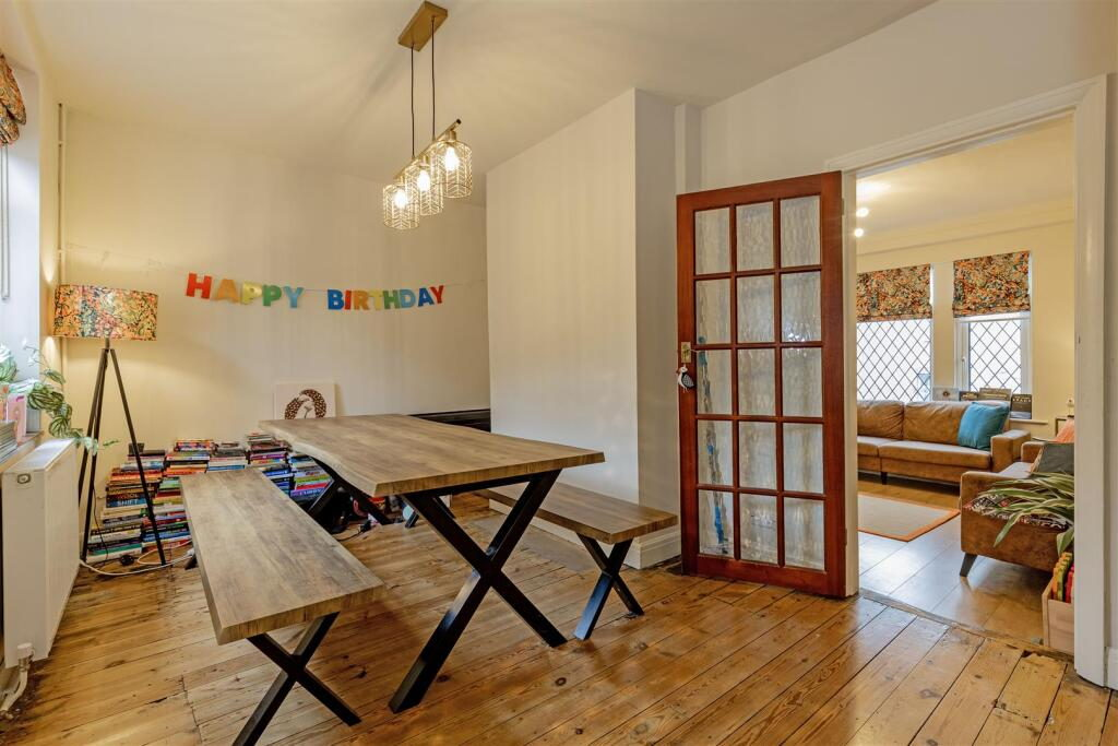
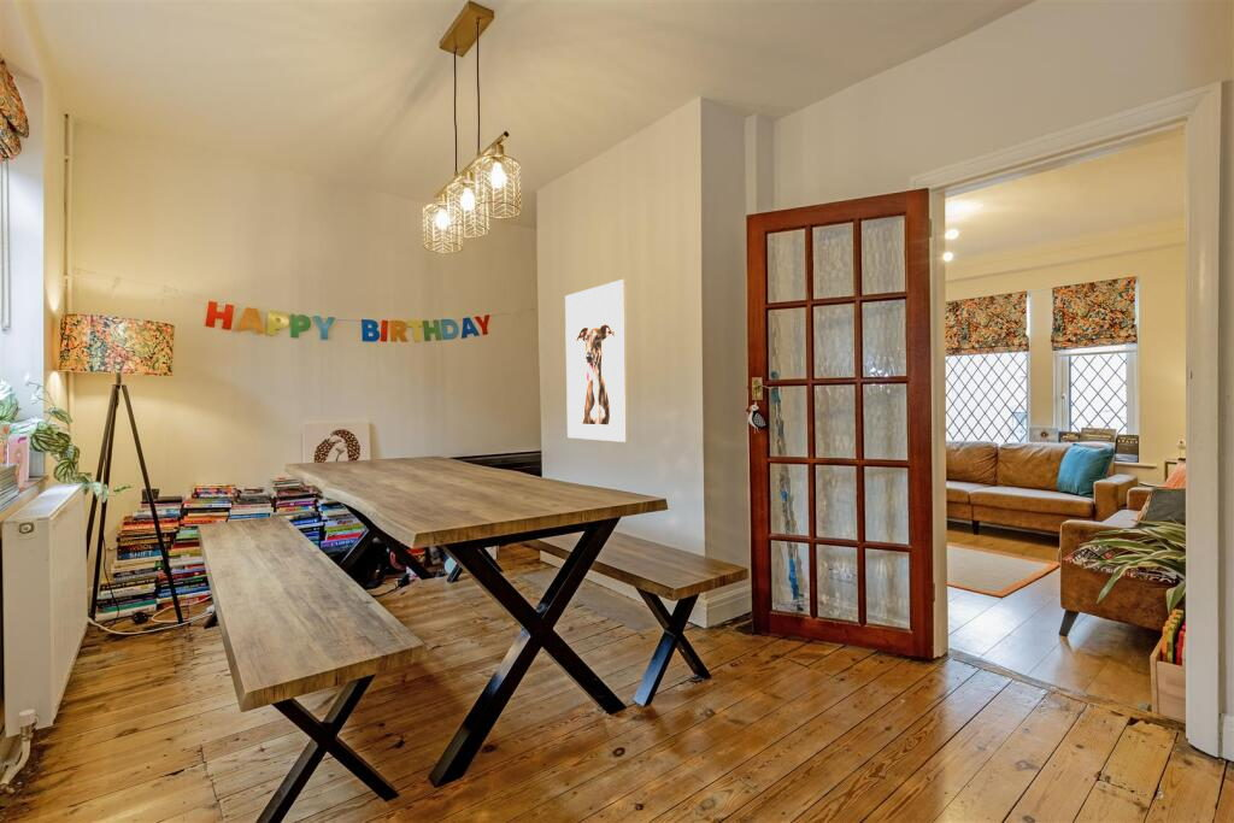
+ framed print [564,278,629,443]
